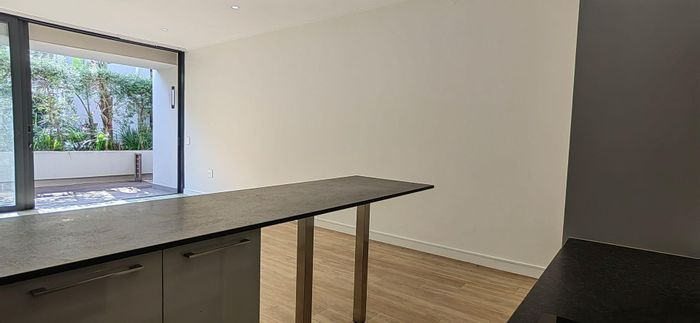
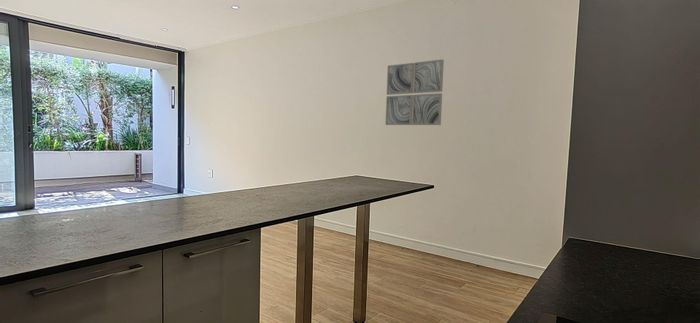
+ wall art [384,58,445,126]
